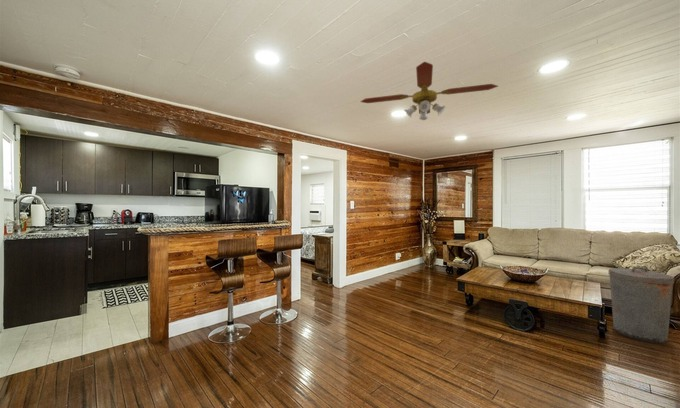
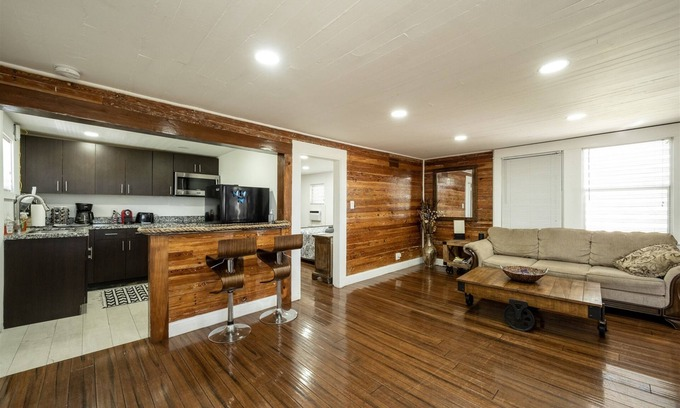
- trash can [608,266,675,344]
- ceiling fan [359,61,499,121]
